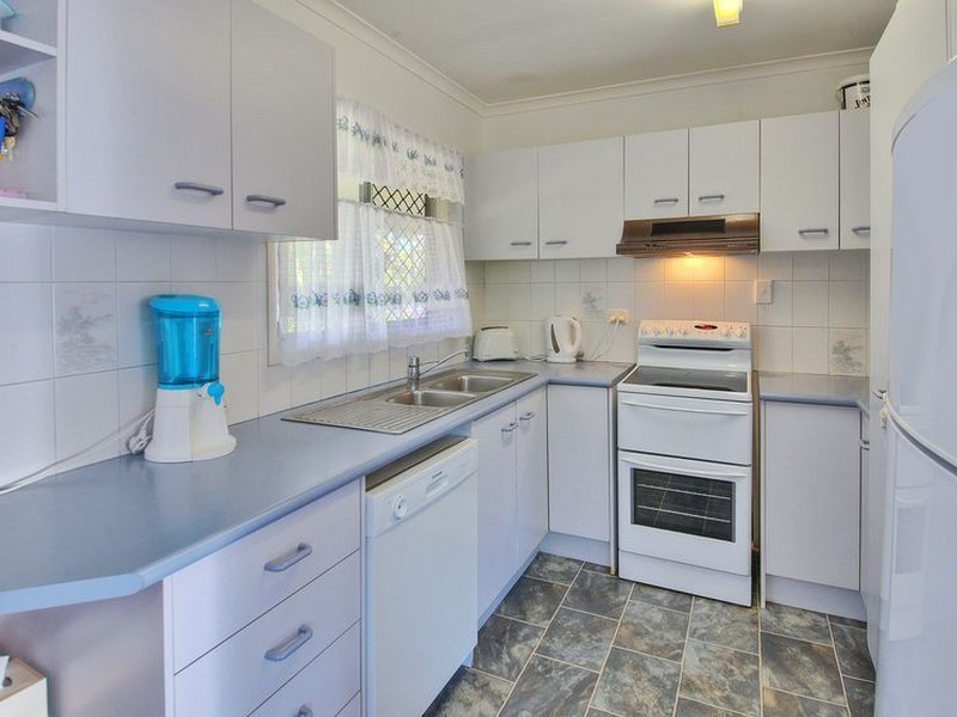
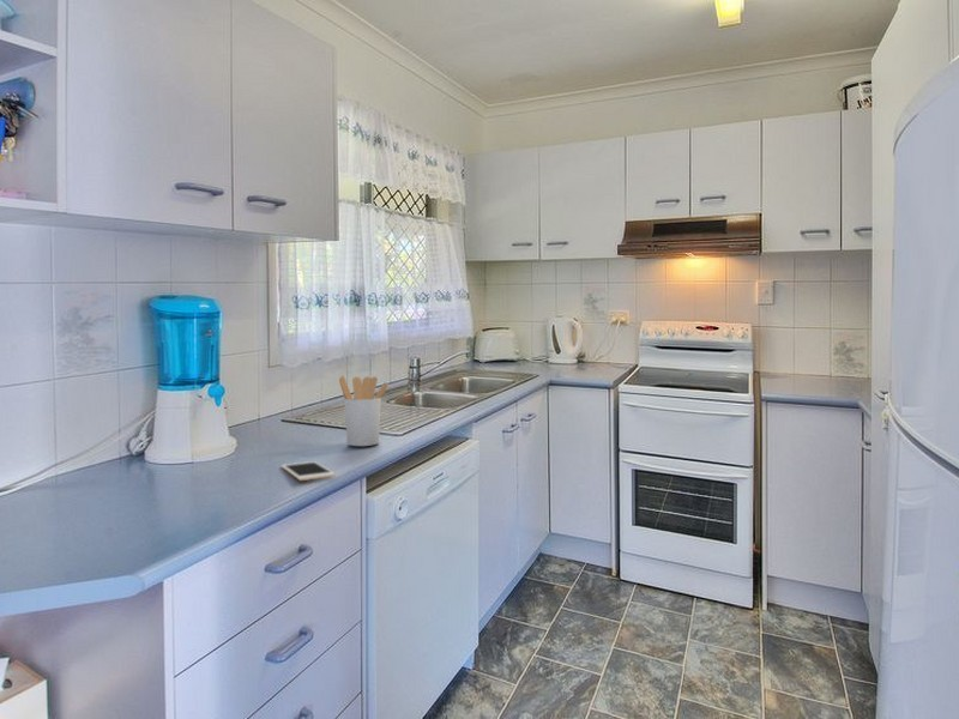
+ utensil holder [338,375,390,447]
+ cell phone [281,460,337,482]
